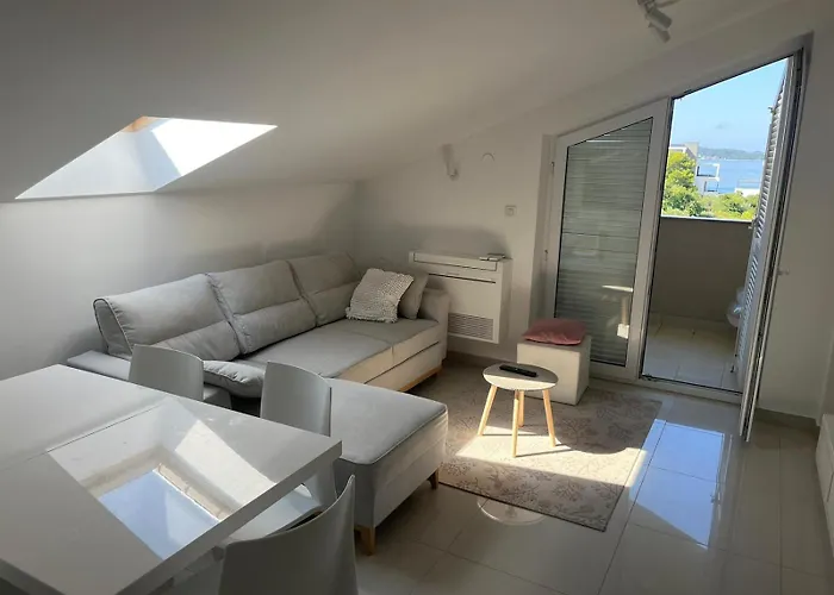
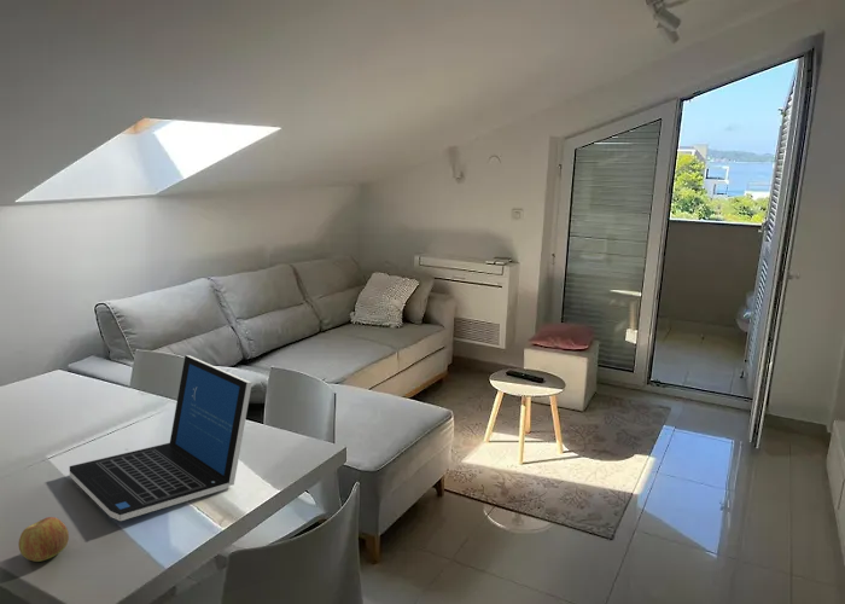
+ laptop [69,354,253,522]
+ apple [18,516,70,563]
